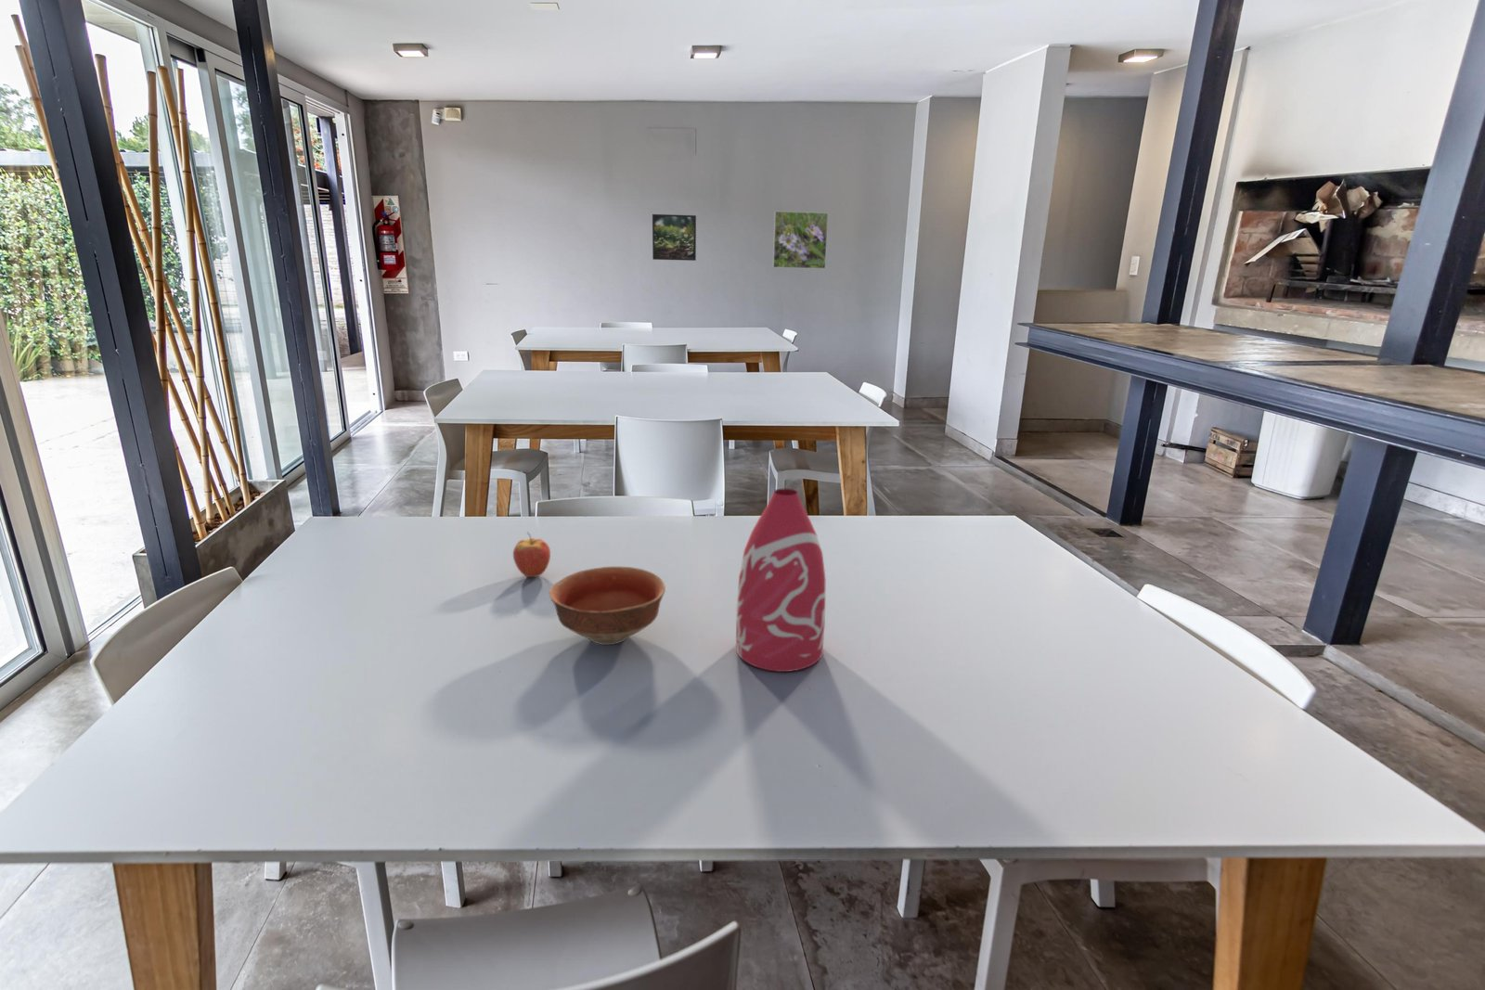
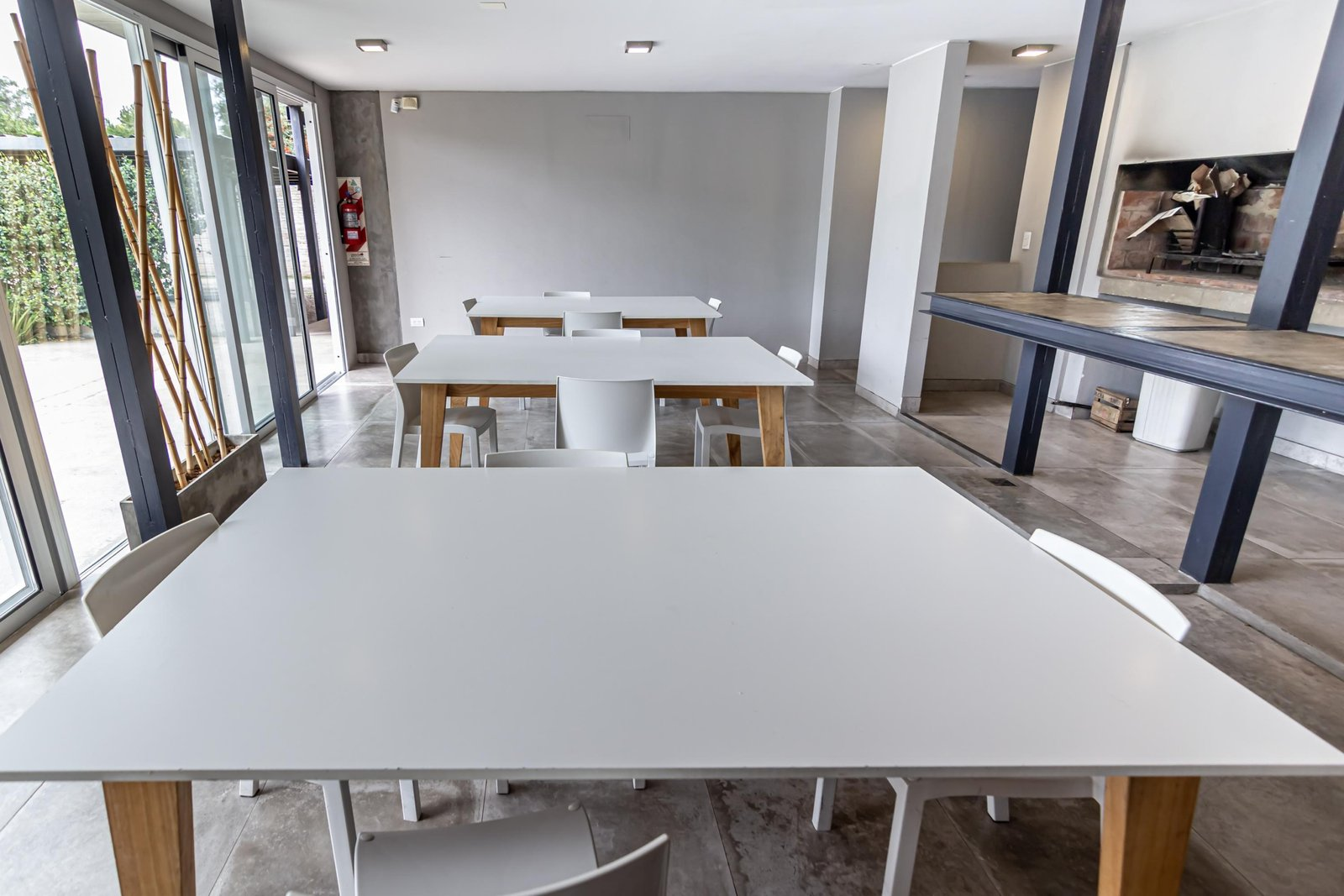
- bowl [548,566,666,645]
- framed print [772,211,829,270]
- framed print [652,213,697,262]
- fruit [513,530,551,578]
- bottle [735,488,826,673]
